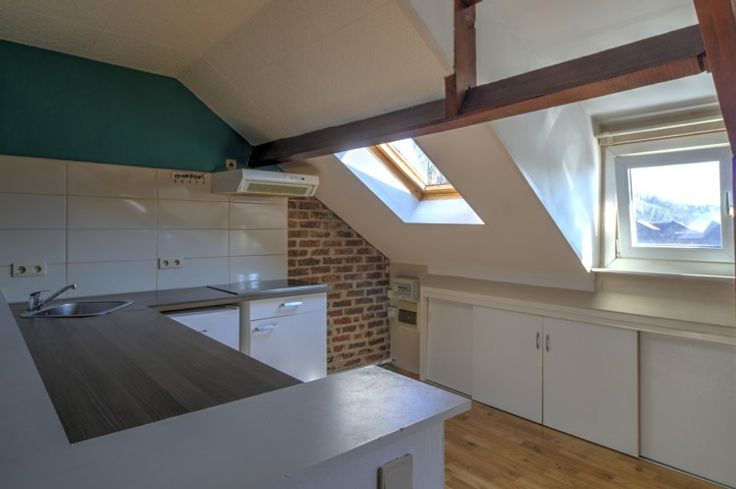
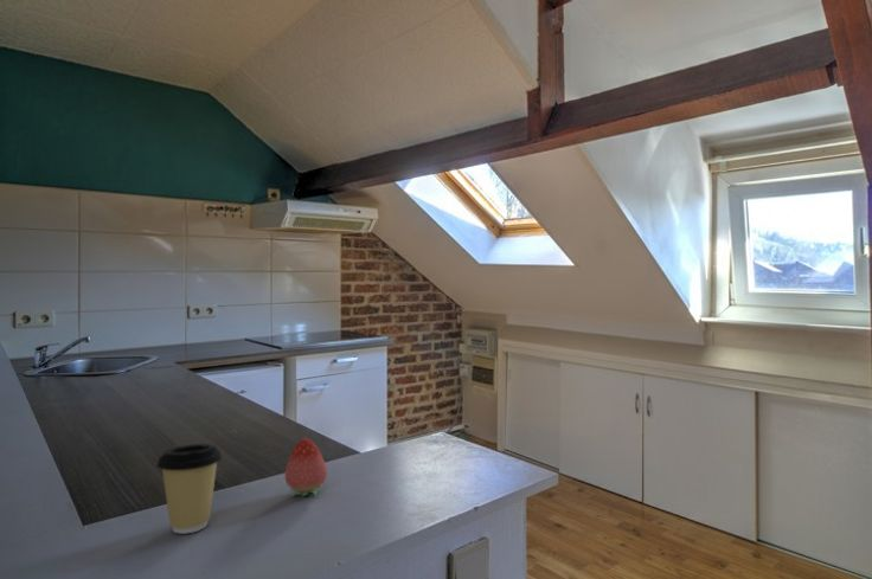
+ fruit [283,437,328,497]
+ coffee cup [155,443,223,535]
